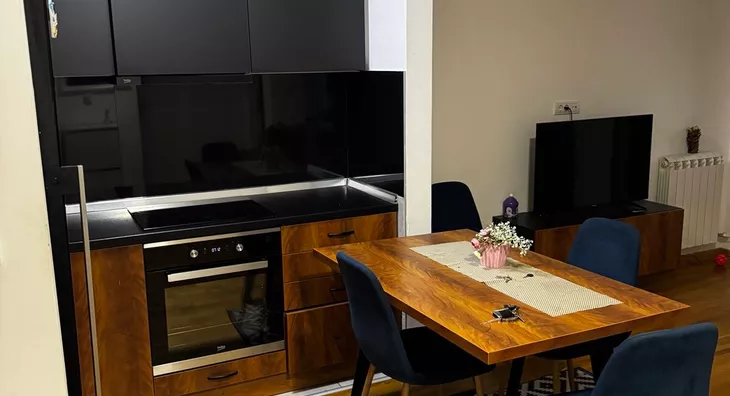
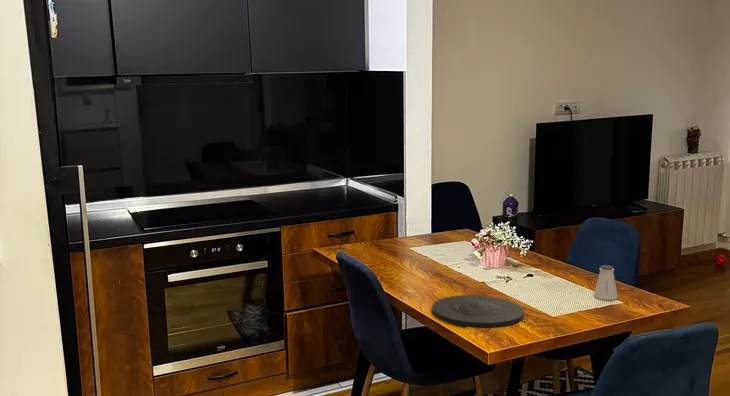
+ plate [431,294,525,328]
+ saltshaker [593,264,618,301]
